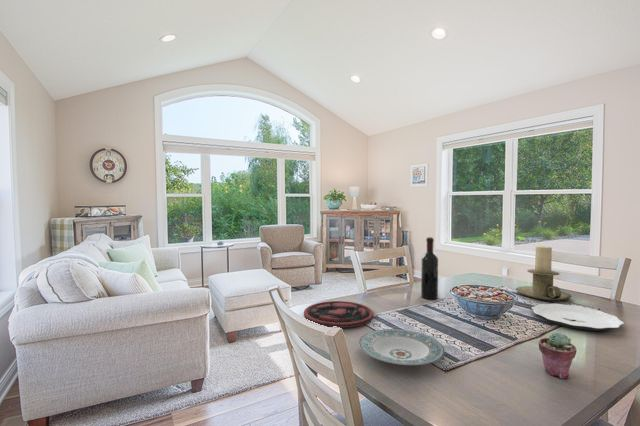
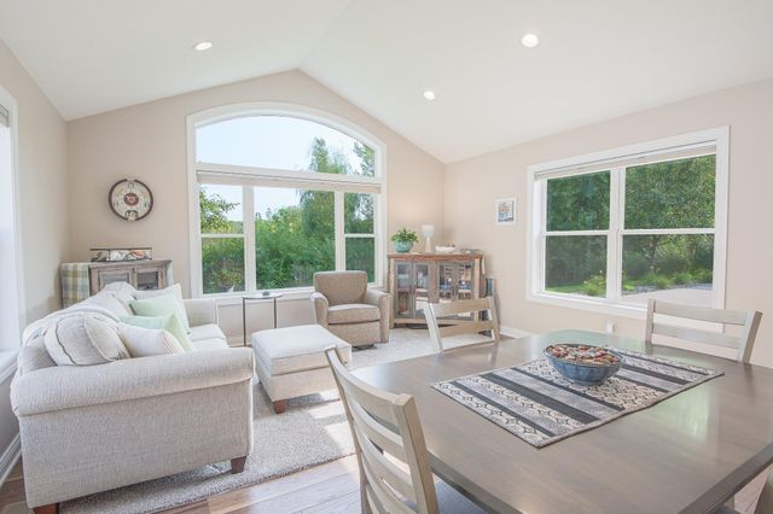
- plate [531,303,625,332]
- potted succulent [538,331,578,379]
- wine bottle [420,236,439,300]
- candle holder [515,245,572,301]
- plate [358,328,446,366]
- plate [303,300,374,329]
